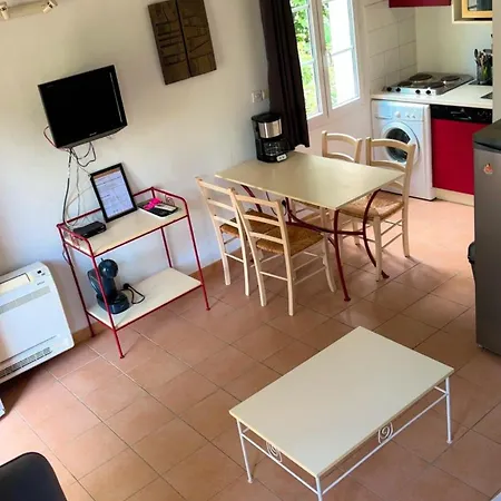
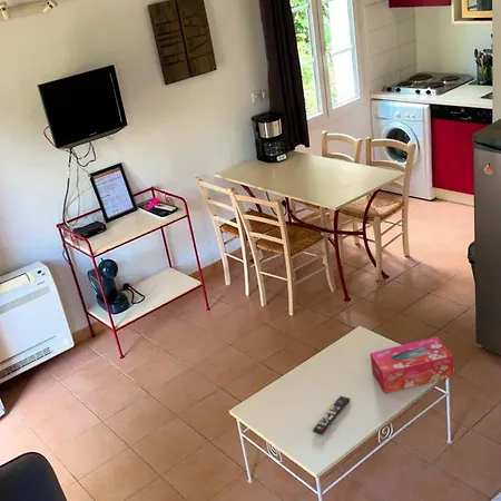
+ remote control [312,395,351,435]
+ tissue box [369,336,455,394]
